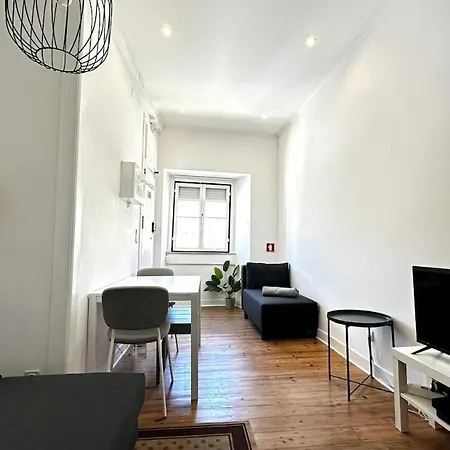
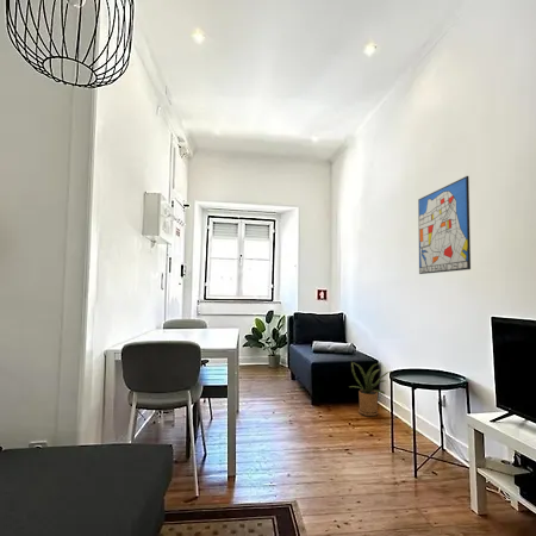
+ wall art [417,175,472,275]
+ house plant [349,361,394,417]
